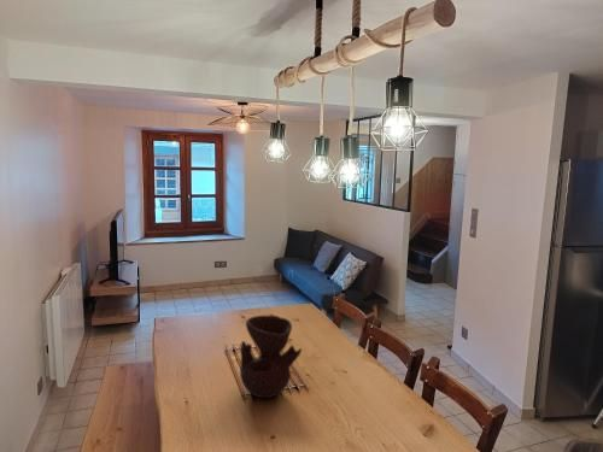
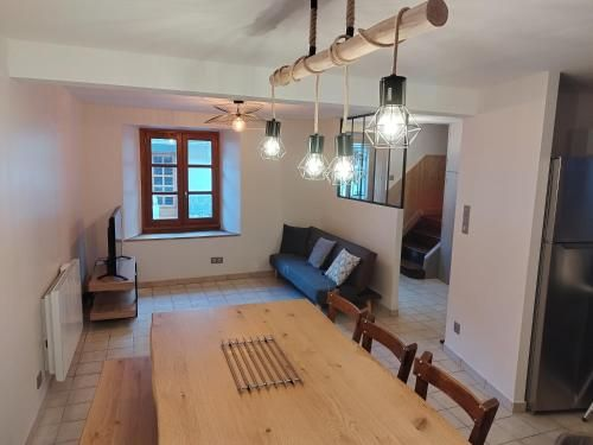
- vase [239,315,303,399]
